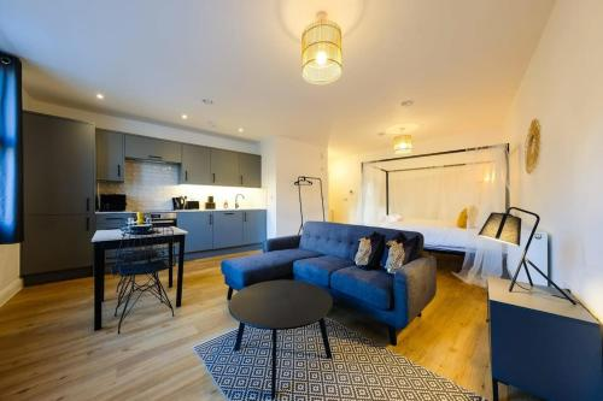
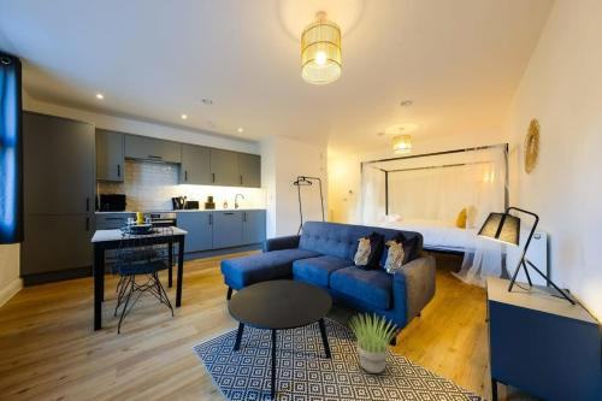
+ potted plant [347,311,401,375]
